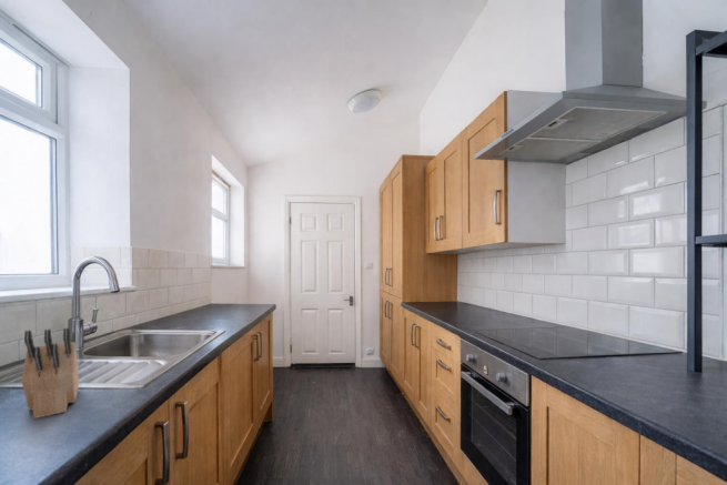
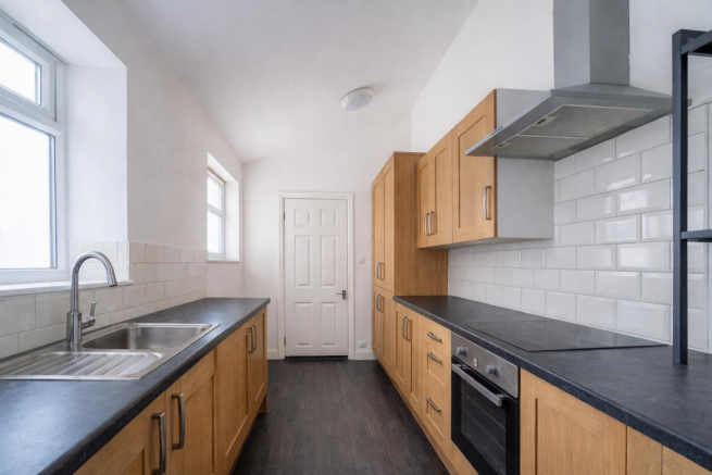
- knife block [20,327,80,420]
